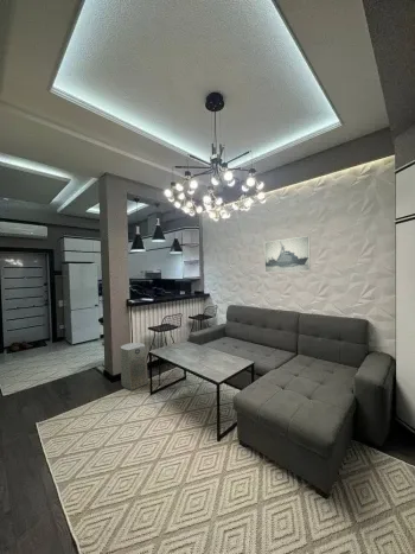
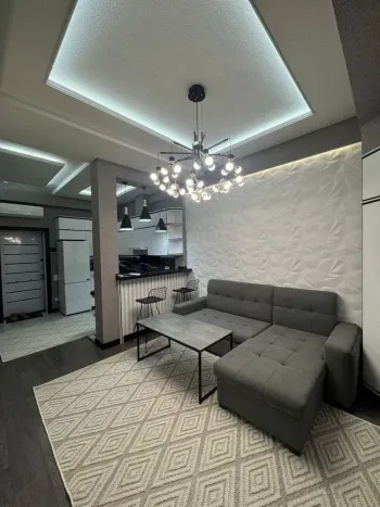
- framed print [263,235,312,273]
- fan [120,342,149,391]
